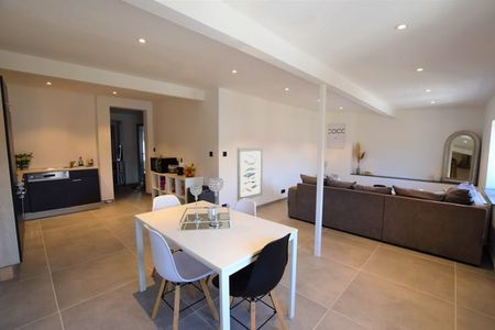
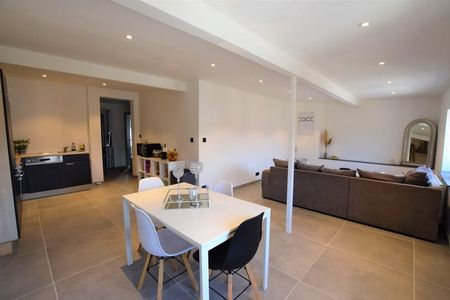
- wall art [237,146,264,202]
